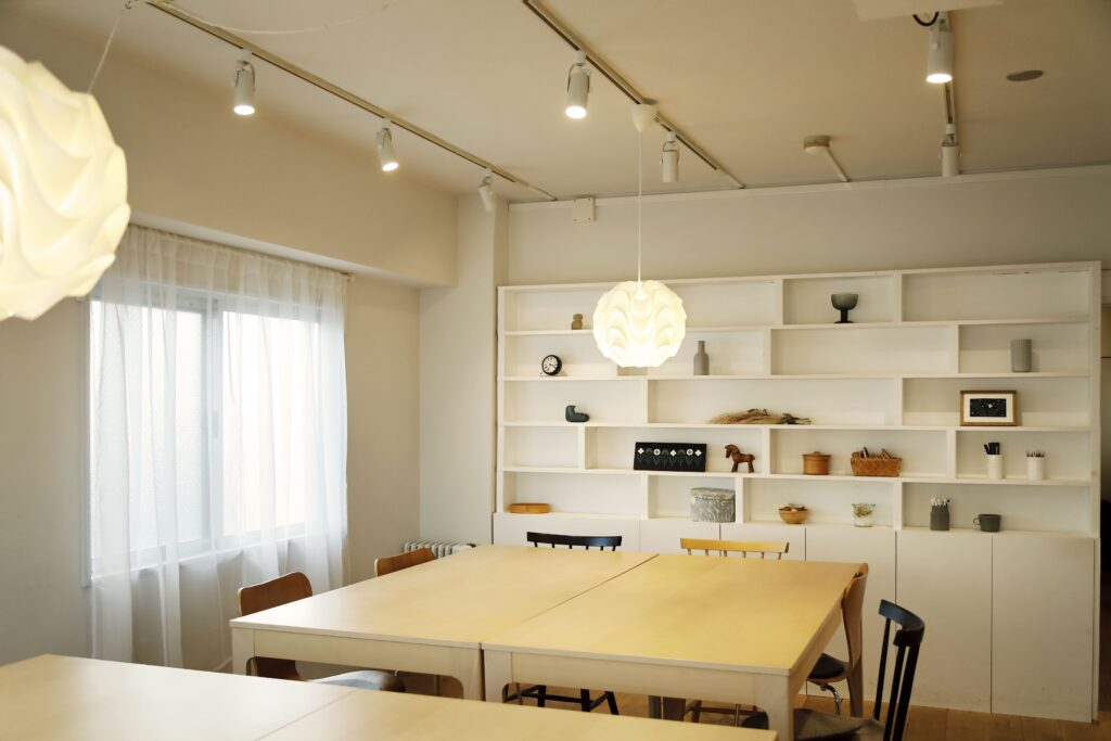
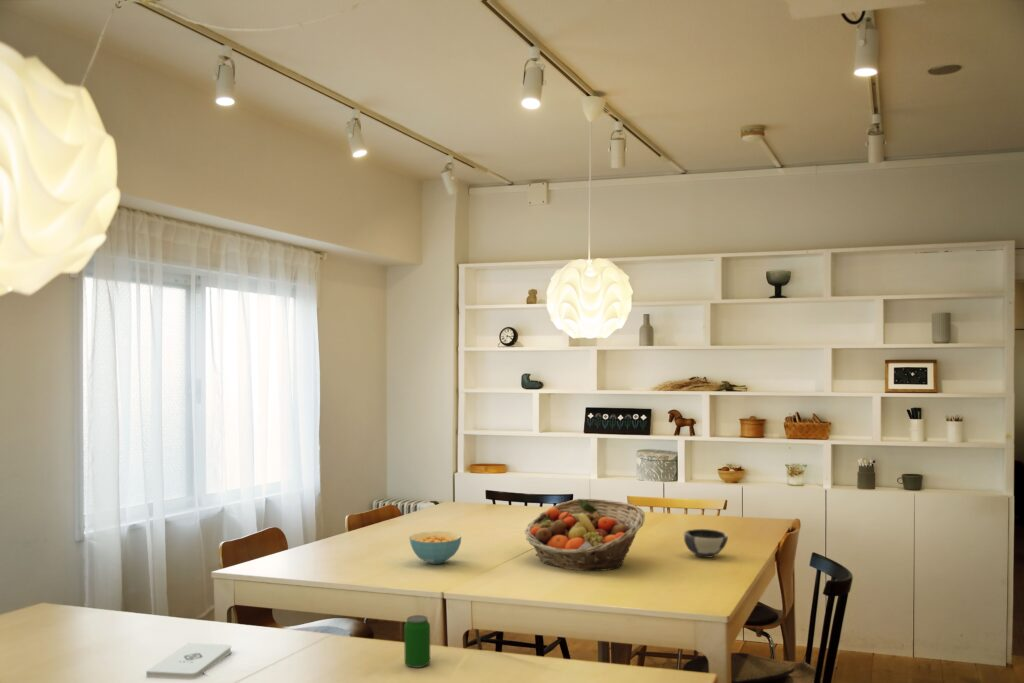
+ fruit basket [524,498,646,572]
+ bowl [682,528,729,559]
+ beverage can [403,614,431,669]
+ notepad [145,642,232,681]
+ cereal bowl [408,530,462,565]
